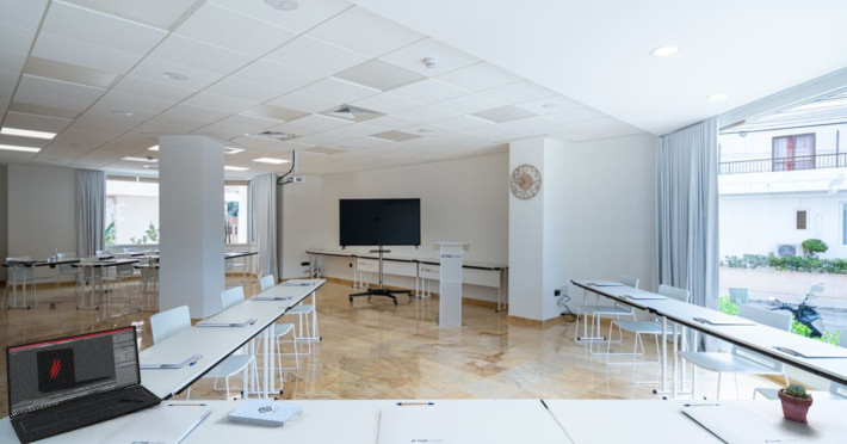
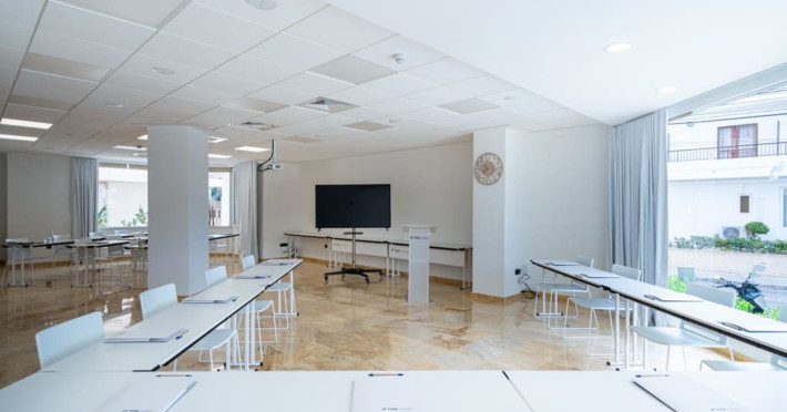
- notepad [227,399,303,427]
- potted succulent [777,382,815,424]
- laptop [5,325,163,444]
